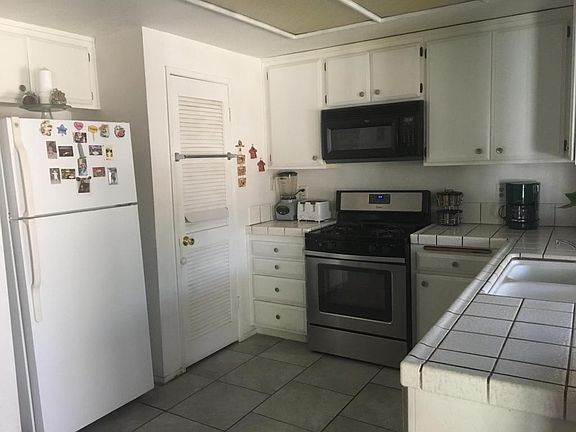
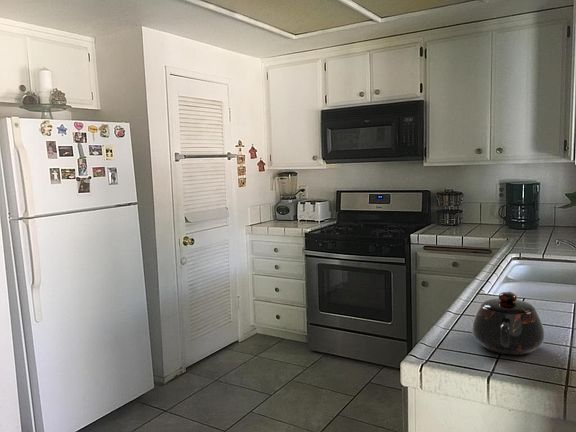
+ teapot [471,291,546,356]
